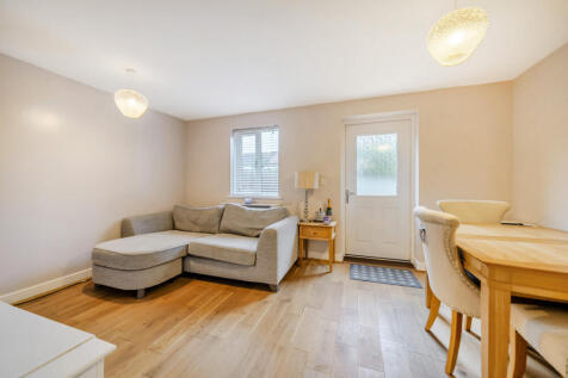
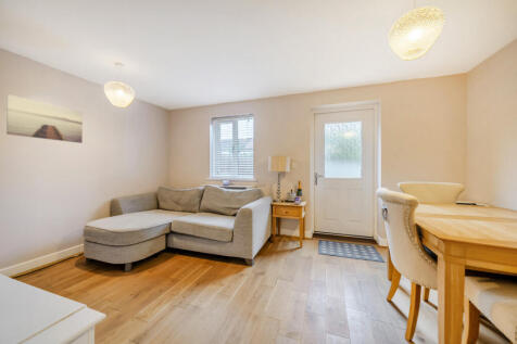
+ wall art [5,93,84,144]
